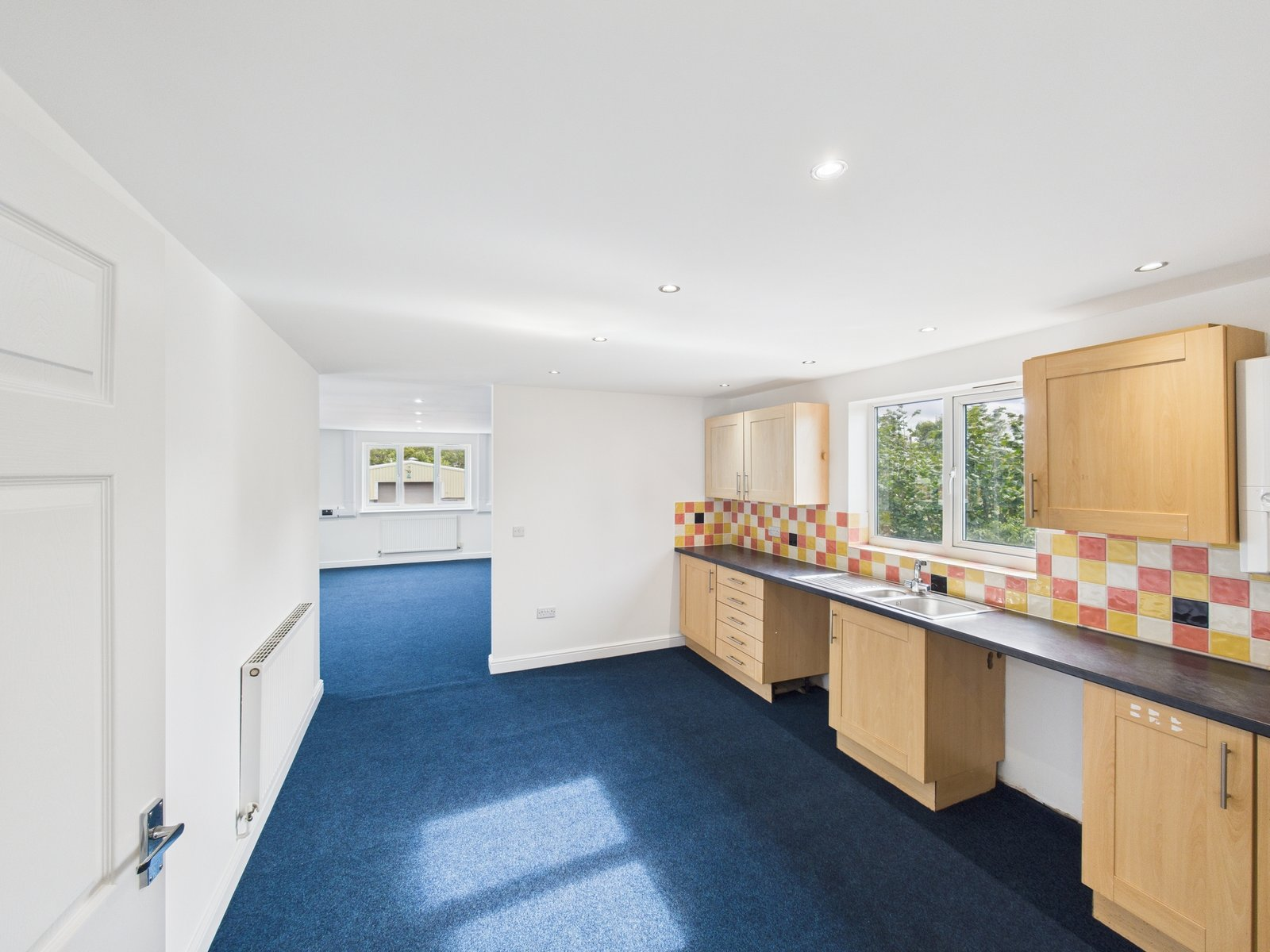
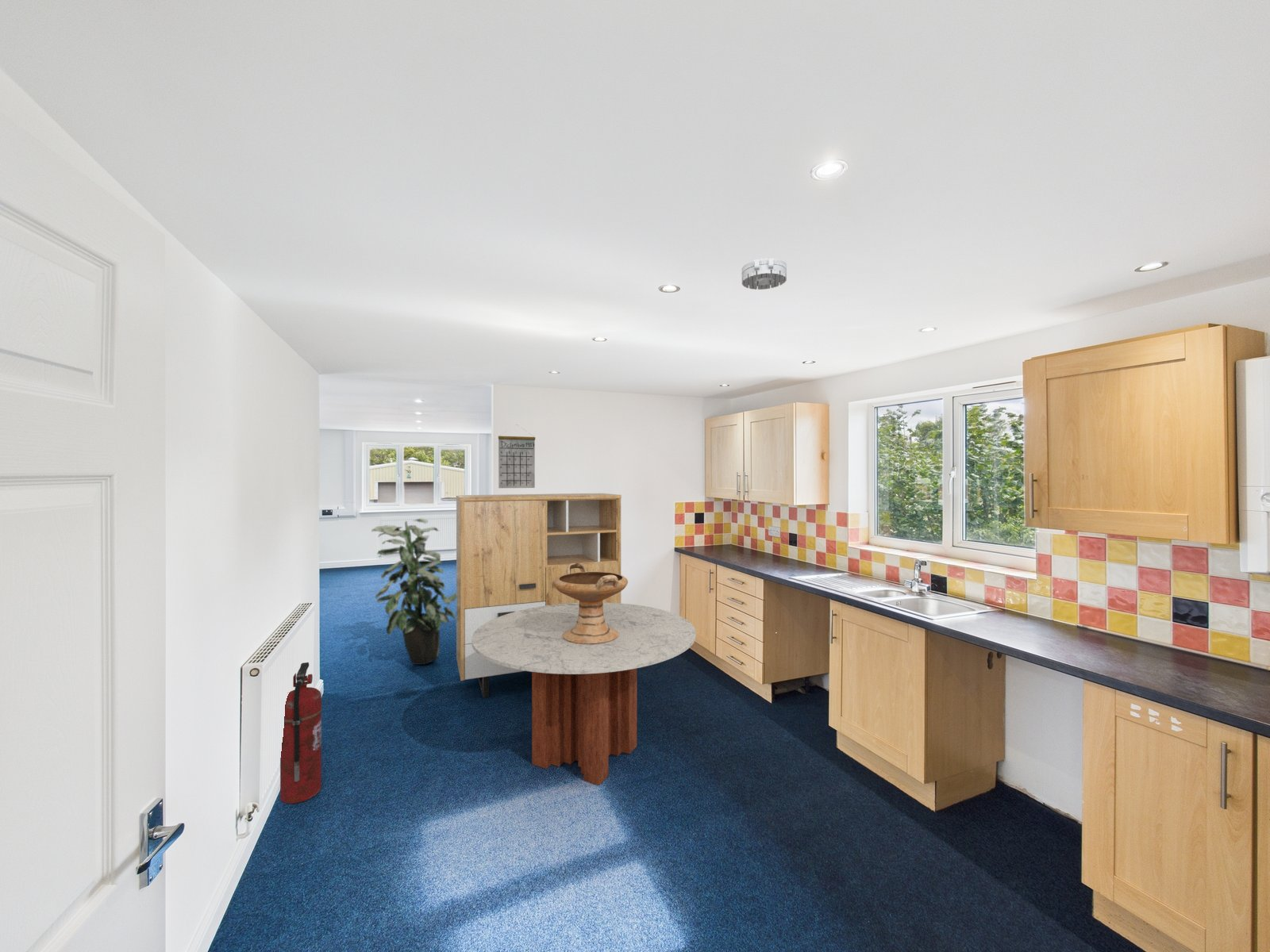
+ coffee table [471,603,697,786]
+ cabinet [456,493,622,699]
+ indoor plant [371,517,456,666]
+ fire extinguisher [279,662,323,804]
+ decorative bowl [554,563,629,644]
+ calendar [498,424,536,489]
+ smoke detector [741,257,787,290]
